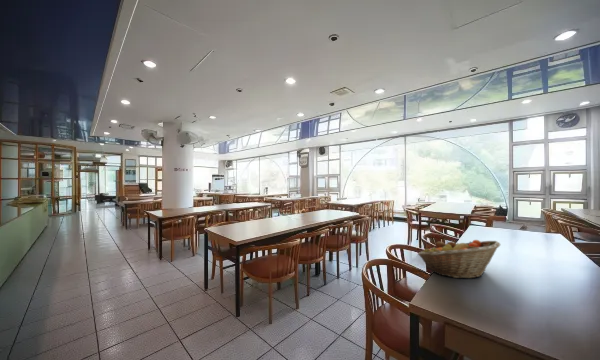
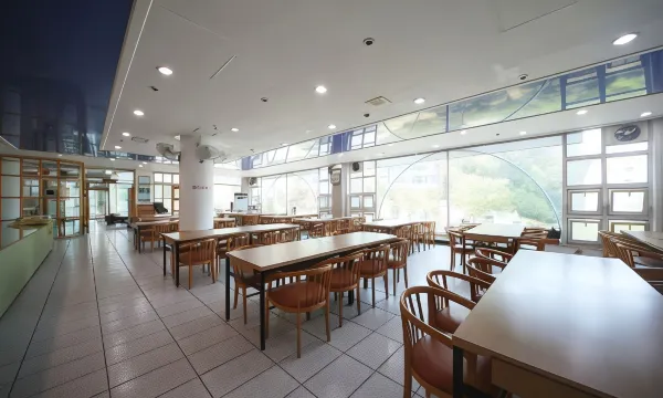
- fruit basket [417,239,501,279]
